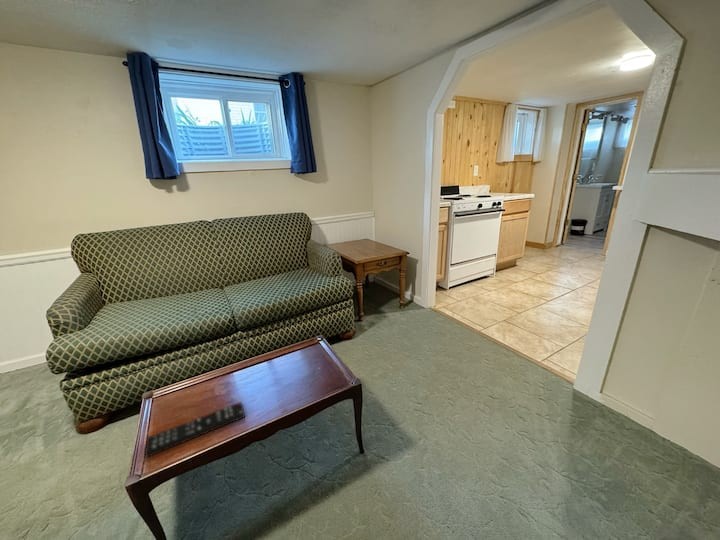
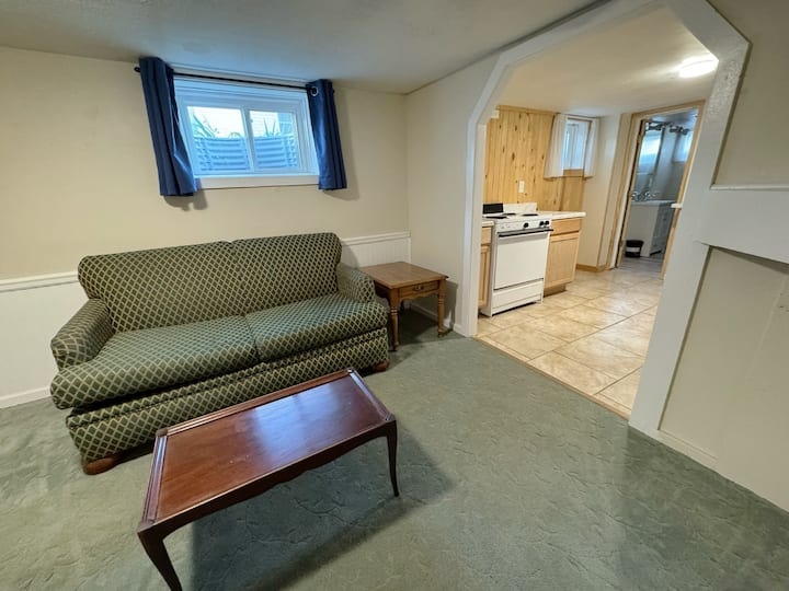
- remote control [144,401,246,459]
